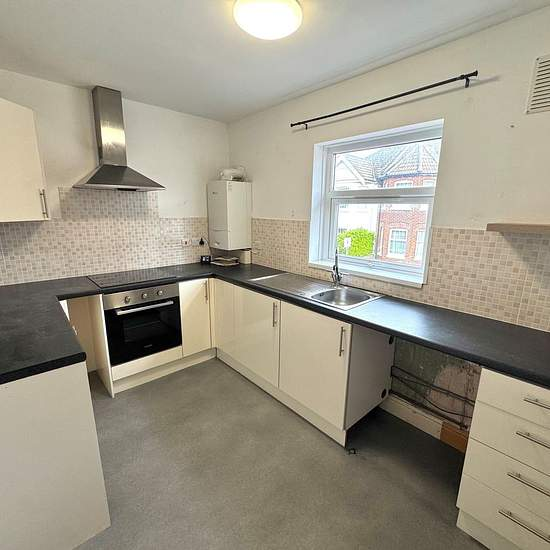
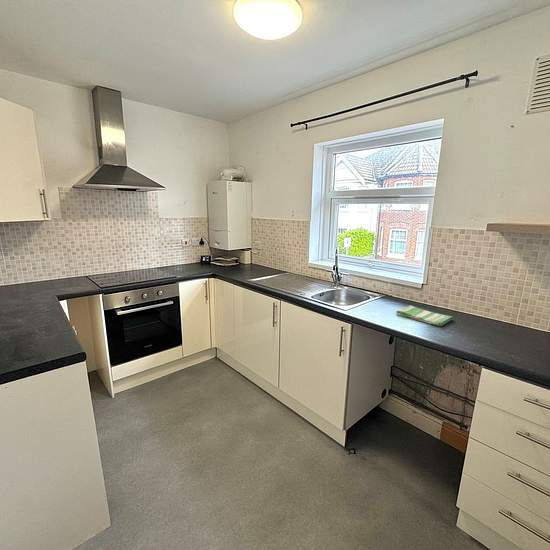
+ dish towel [395,305,454,327]
